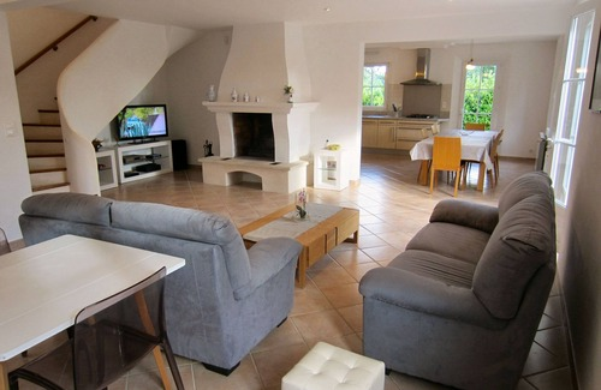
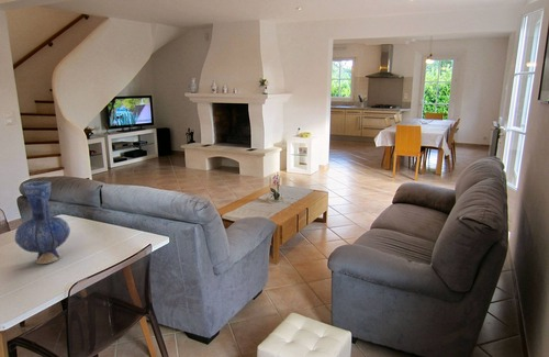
+ vase [14,180,71,265]
